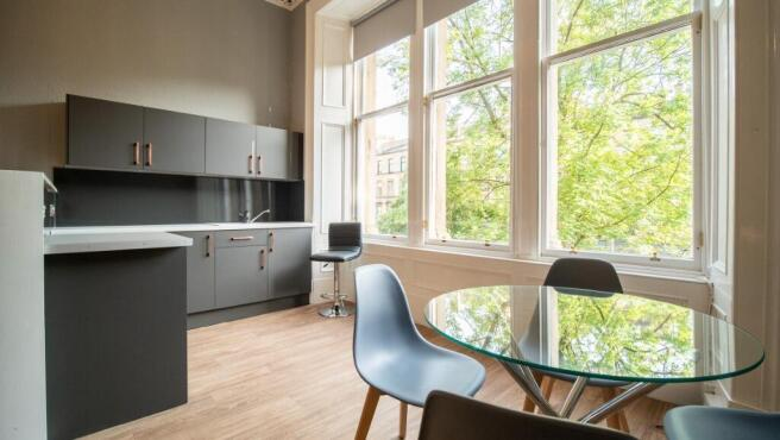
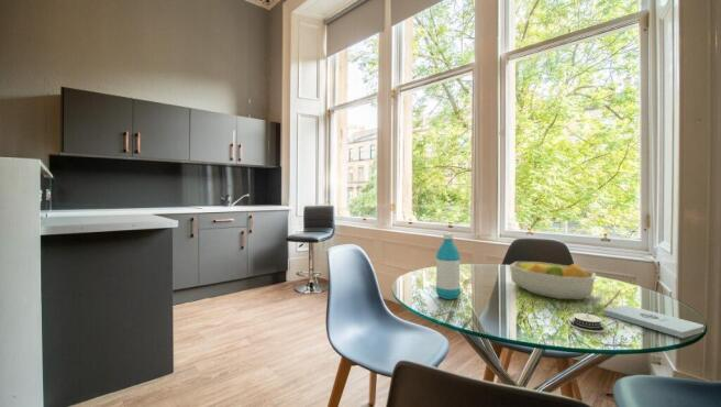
+ fruit bowl [509,261,597,300]
+ architectural model [568,311,608,333]
+ notepad [602,305,705,339]
+ water bottle [435,232,462,300]
